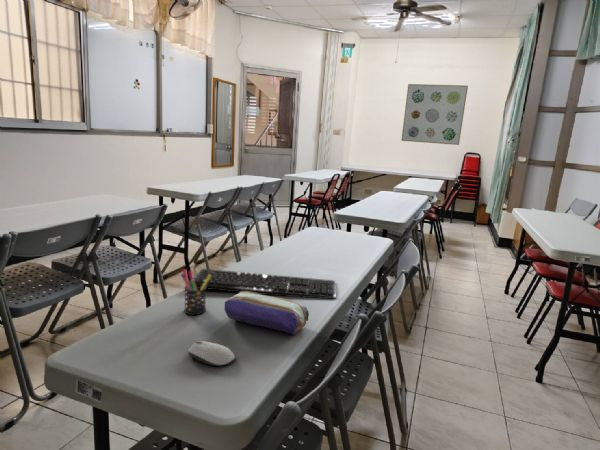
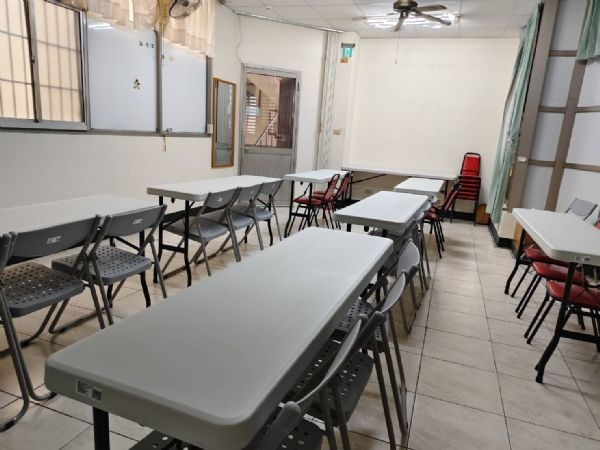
- computer mouse [187,340,236,367]
- pencil case [224,292,310,335]
- wall art [400,83,469,146]
- pen holder [180,268,211,316]
- keyboard [189,268,337,300]
